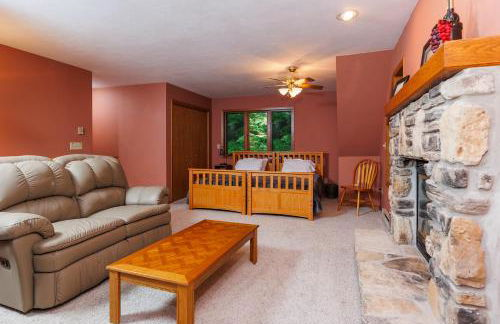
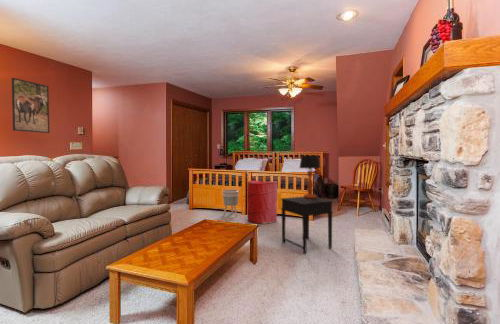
+ side table [280,196,334,255]
+ table lamp [299,154,321,199]
+ planter [222,189,240,217]
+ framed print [11,77,50,134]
+ laundry hamper [247,180,278,225]
